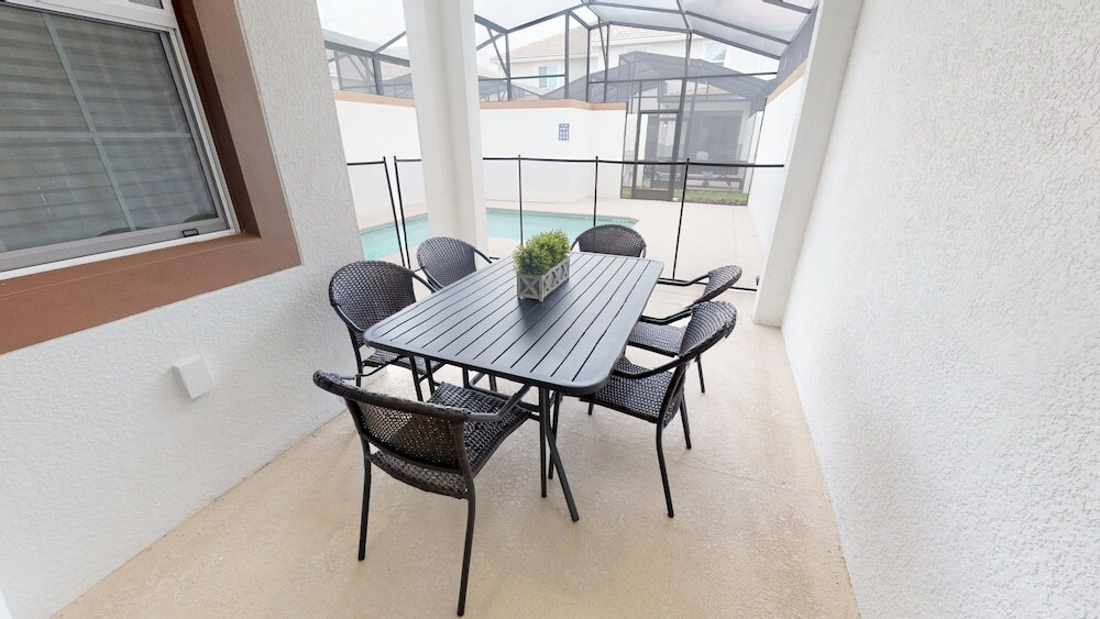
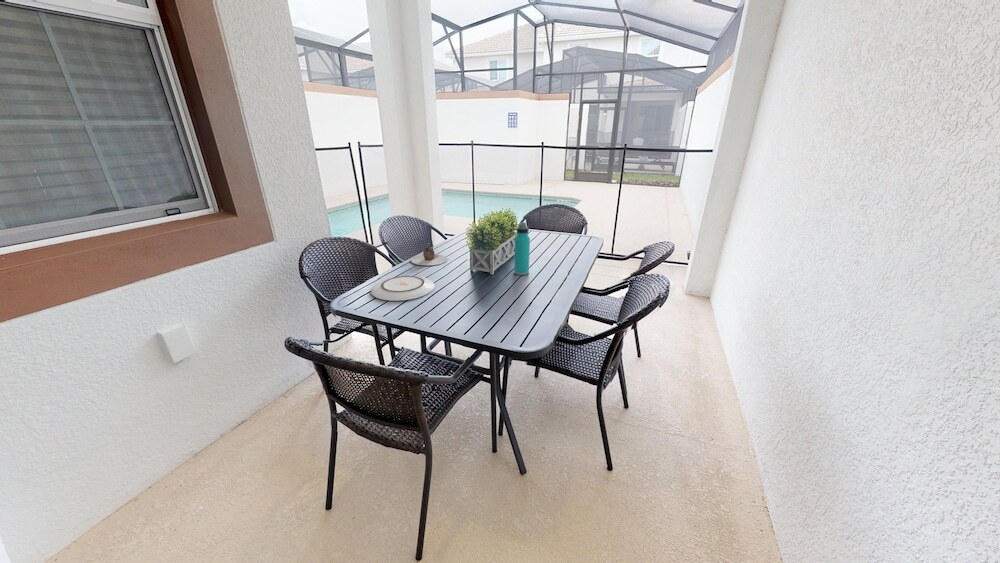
+ plate [370,275,435,302]
+ teapot [410,242,448,266]
+ water bottle [513,221,531,276]
